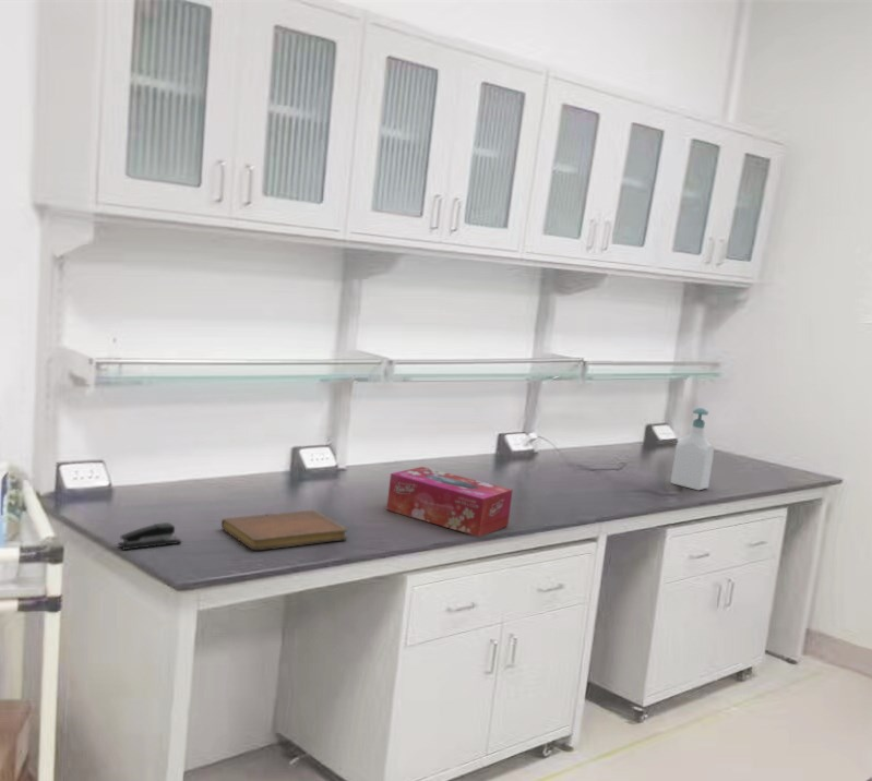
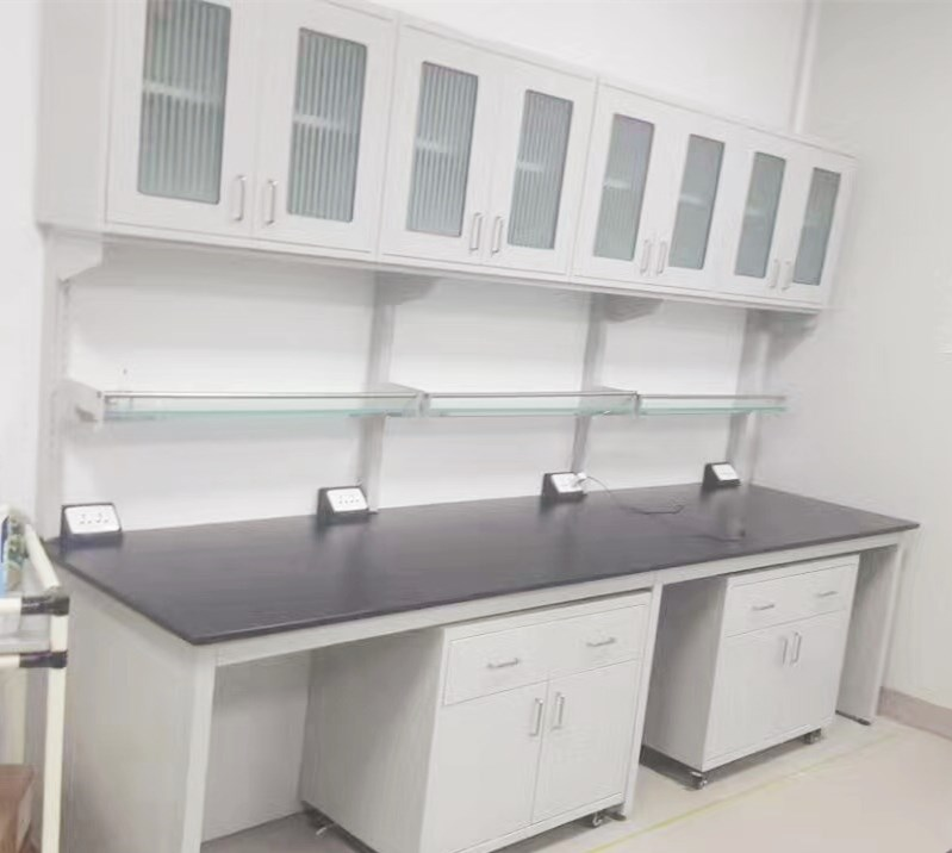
- stapler [117,521,182,551]
- notebook [220,509,348,551]
- soap bottle [670,407,715,491]
- tissue box [385,466,514,538]
